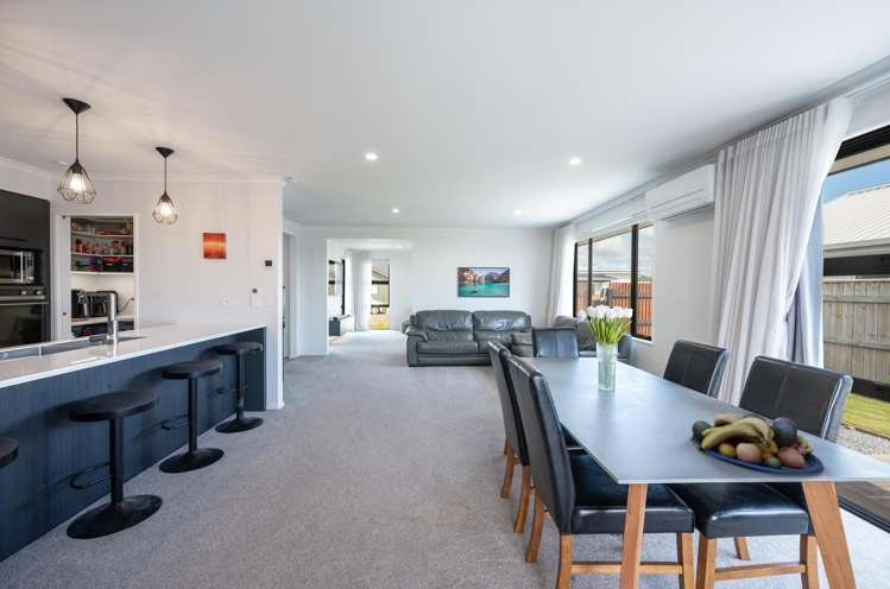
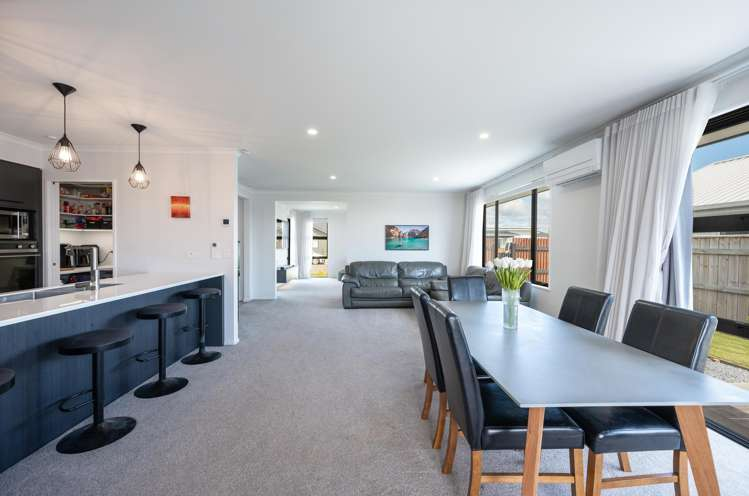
- fruit bowl [689,411,825,475]
